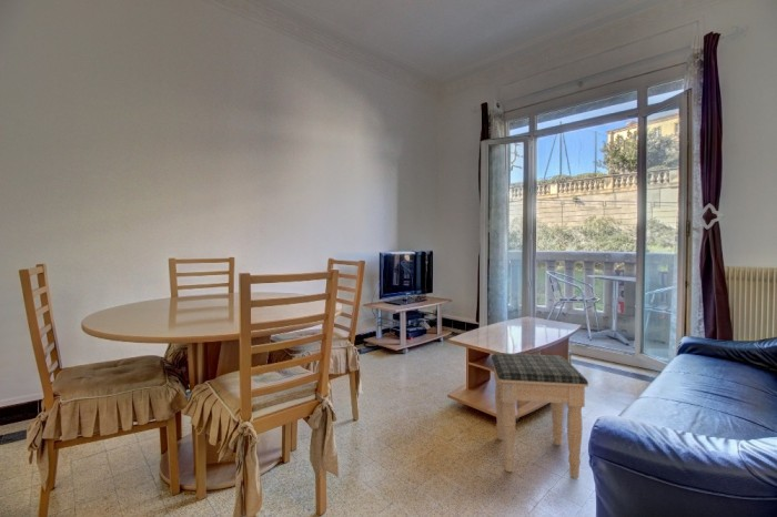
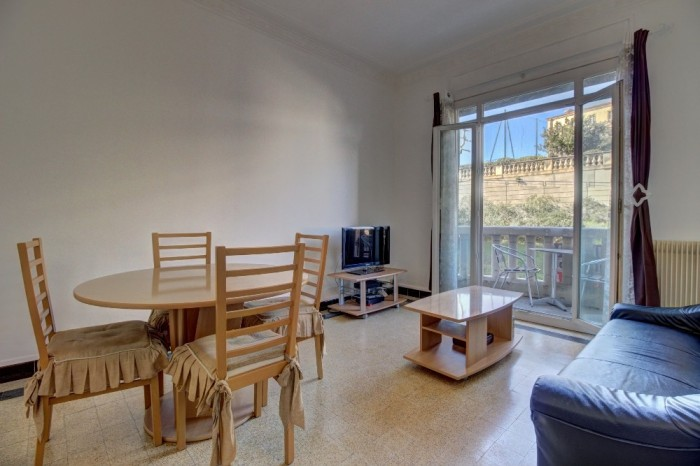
- footstool [491,352,589,479]
